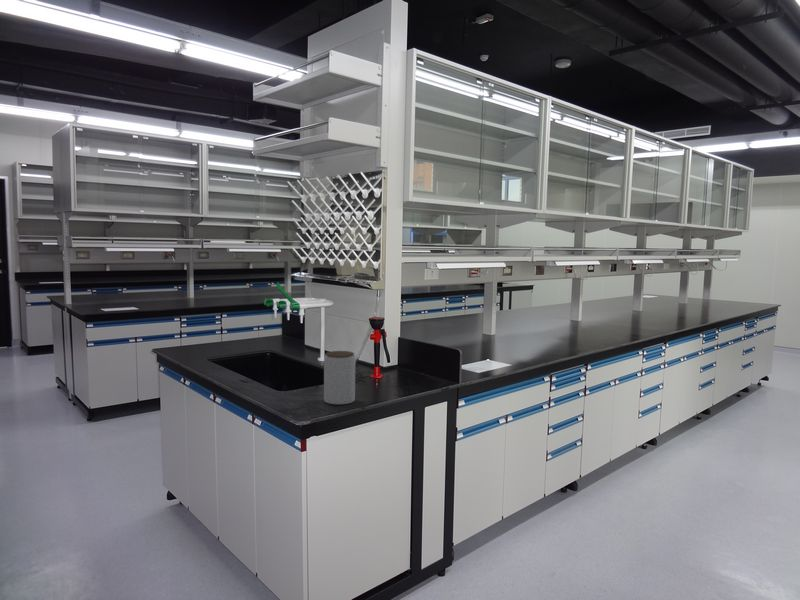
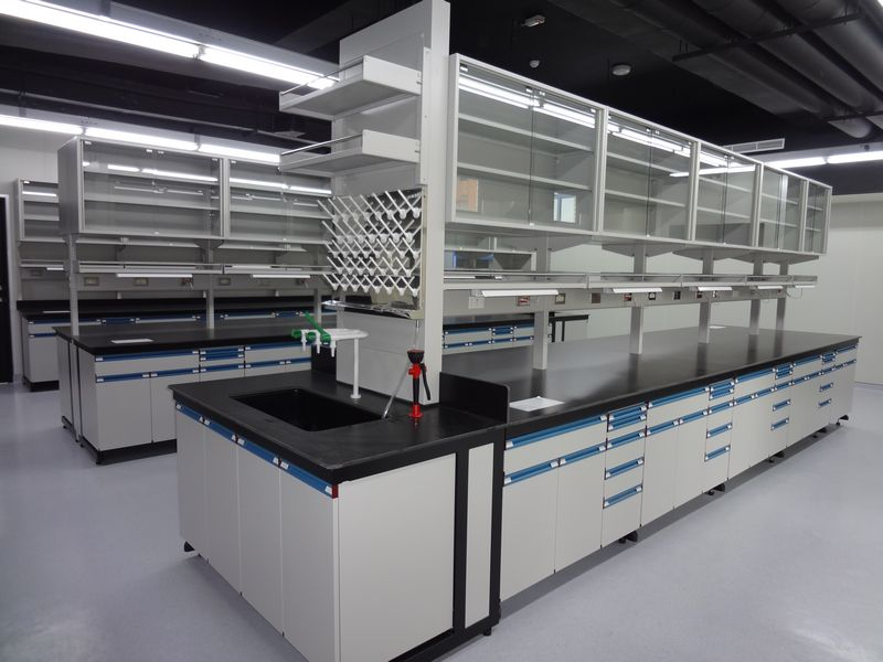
- jar [323,350,356,405]
